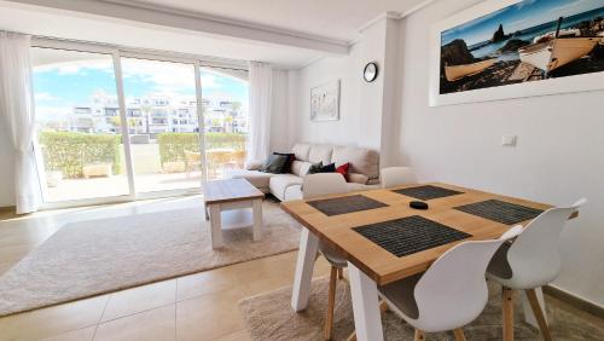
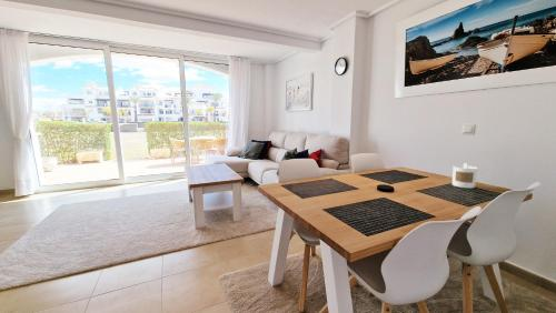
+ candle [451,162,478,189]
